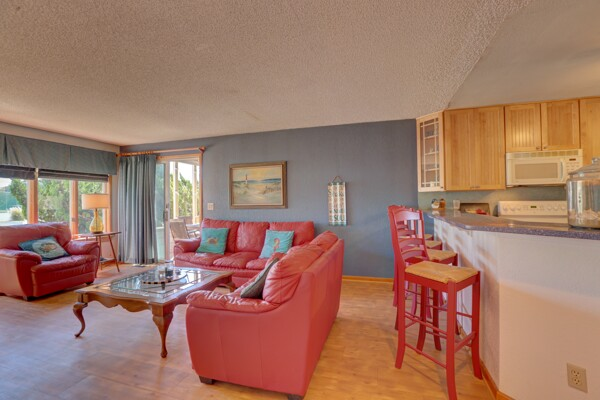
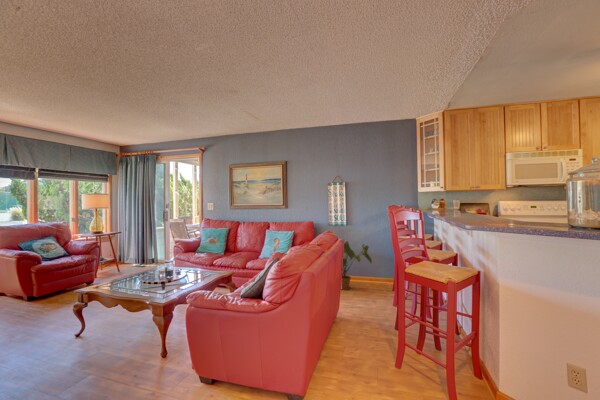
+ house plant [341,240,373,291]
